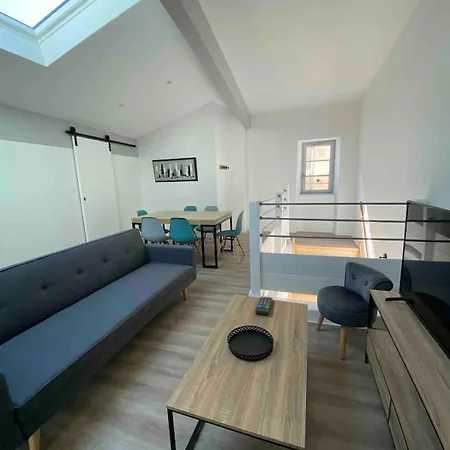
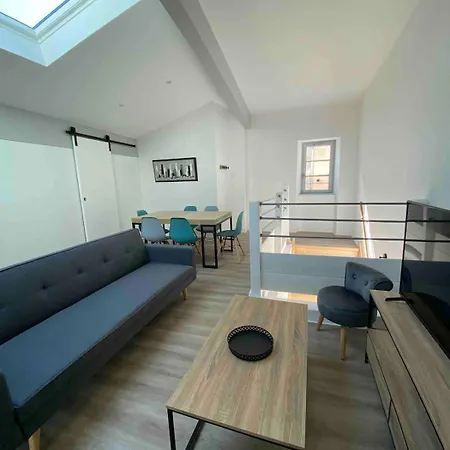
- remote control [255,295,274,316]
